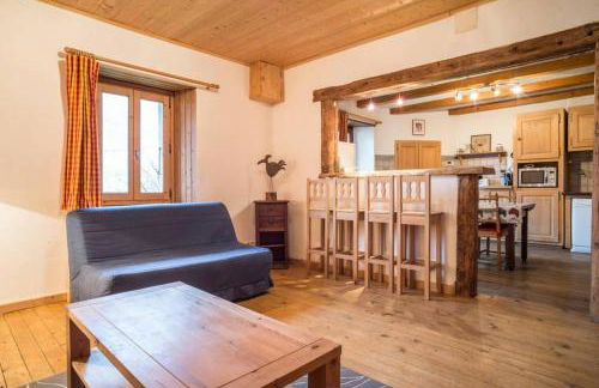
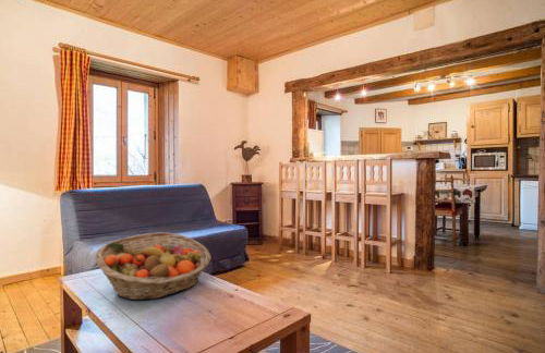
+ fruit basket [95,231,213,301]
